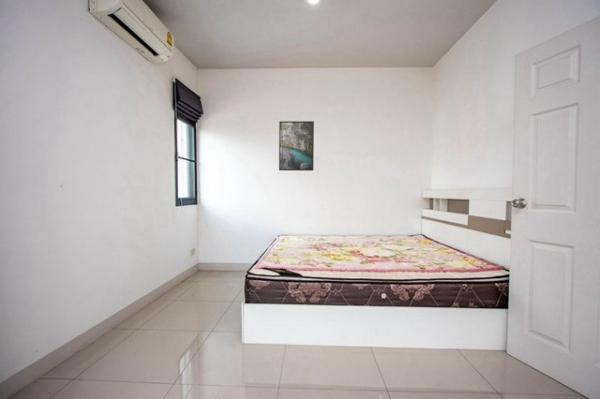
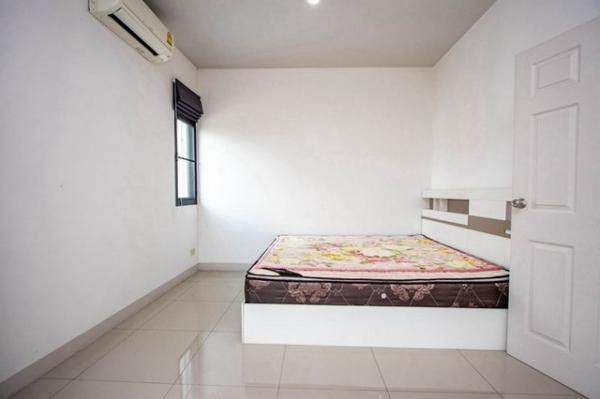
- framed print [278,120,315,172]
